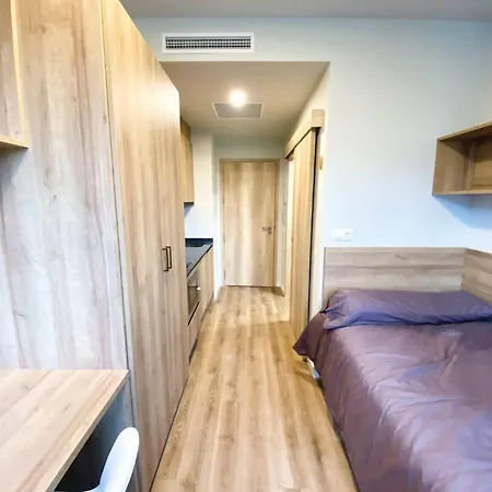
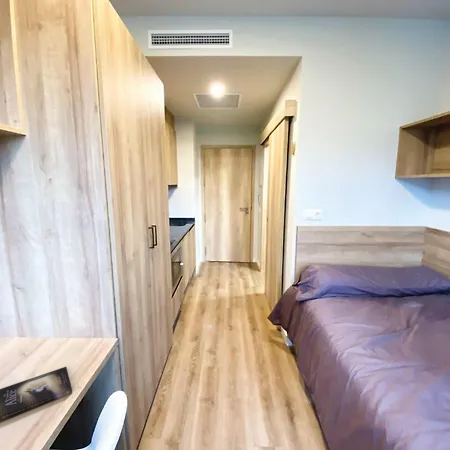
+ book [0,366,73,423]
